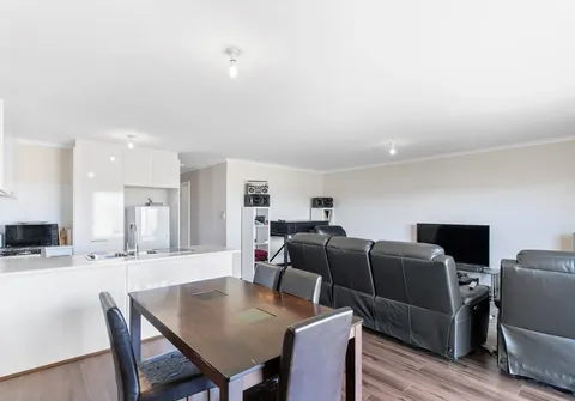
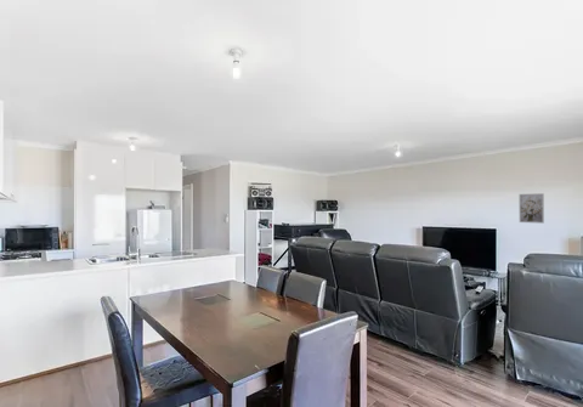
+ wall art [517,192,545,225]
